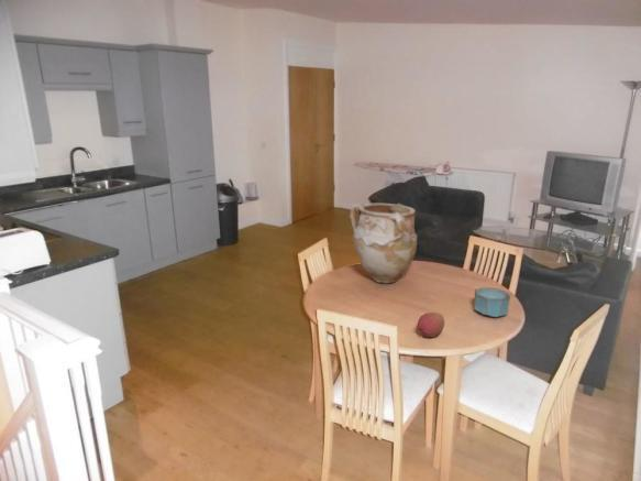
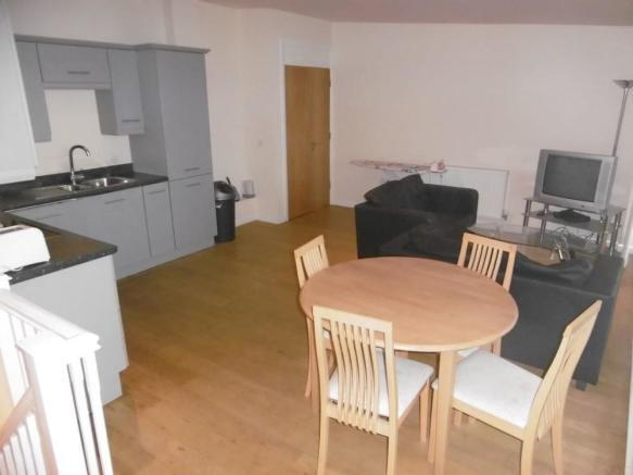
- bowl [473,287,511,318]
- vase [349,203,418,285]
- fruit [416,311,445,338]
